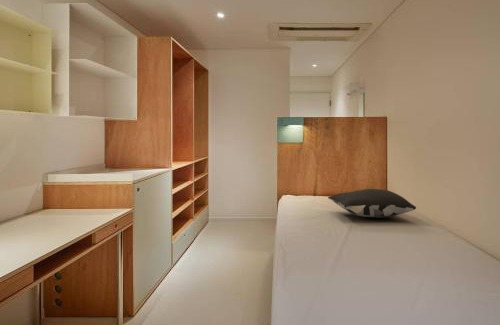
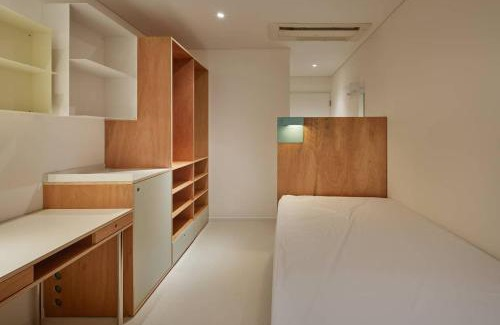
- pillow [327,188,417,219]
